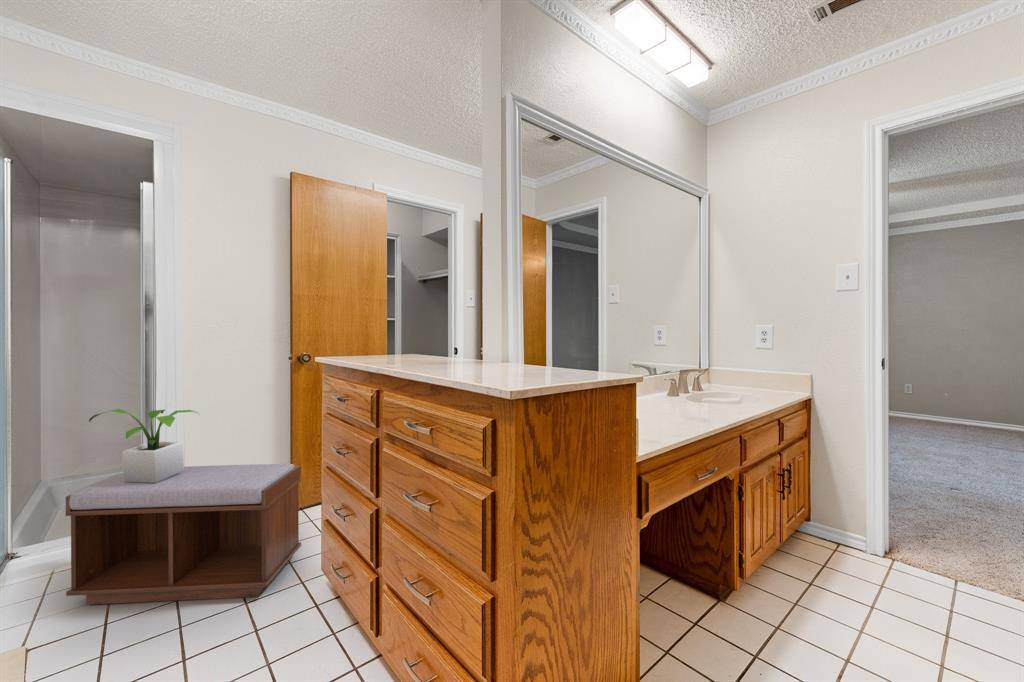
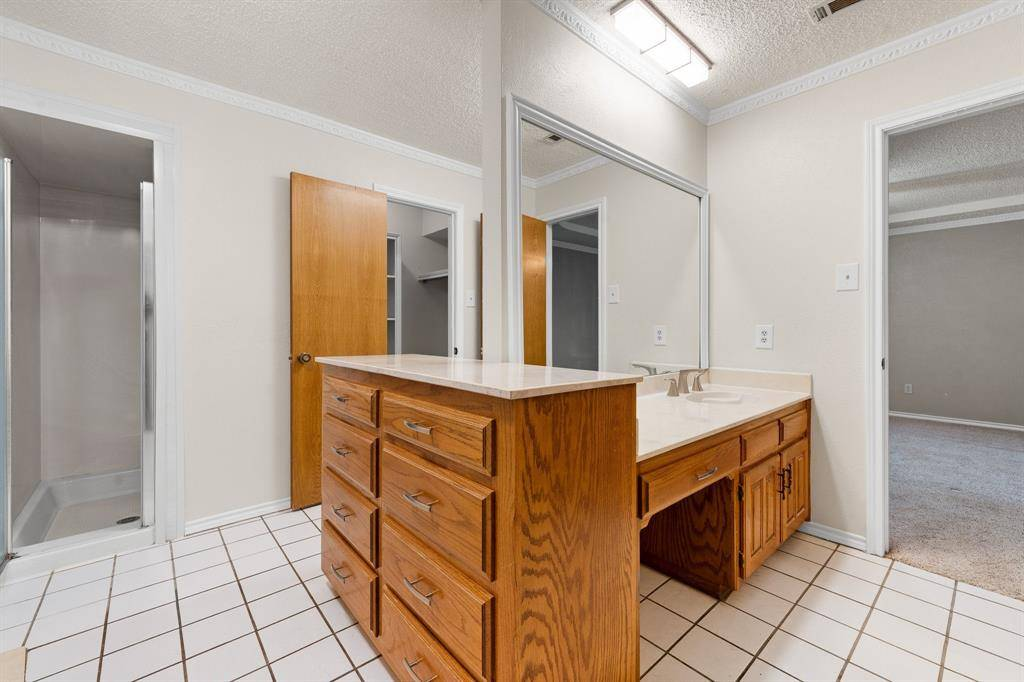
- potted plant [88,408,200,483]
- bench [65,463,302,606]
